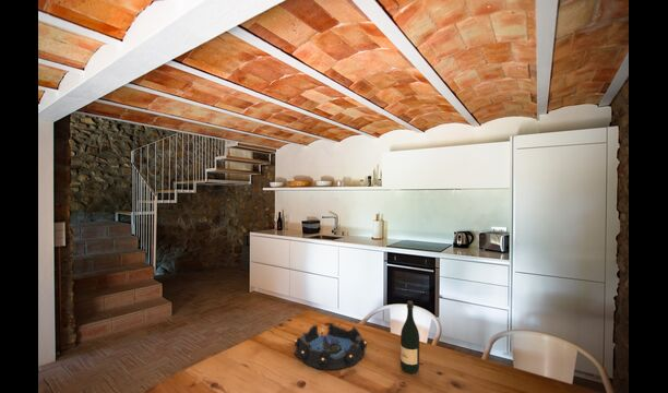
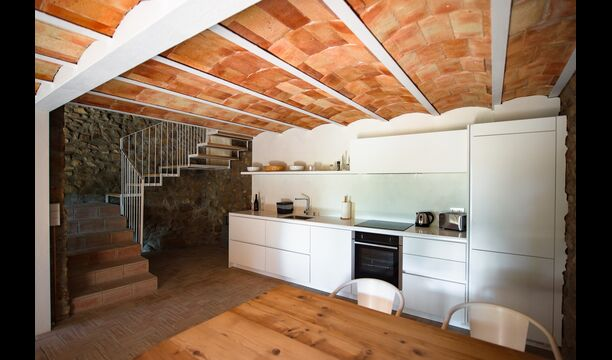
- wine bottle [399,300,420,374]
- decorative bowl [294,322,368,371]
